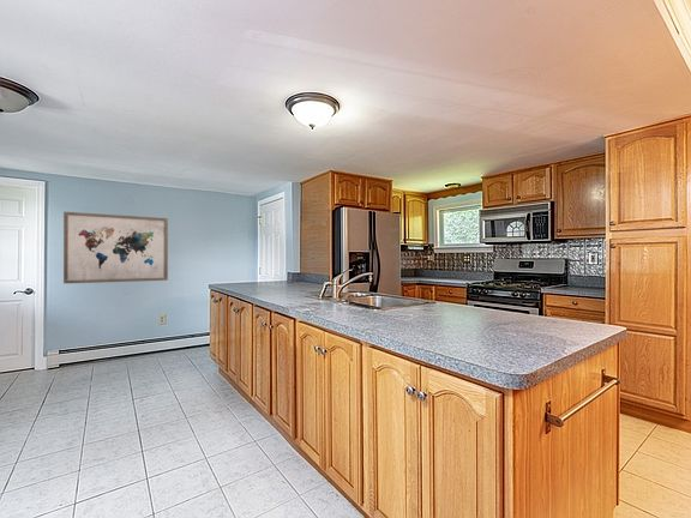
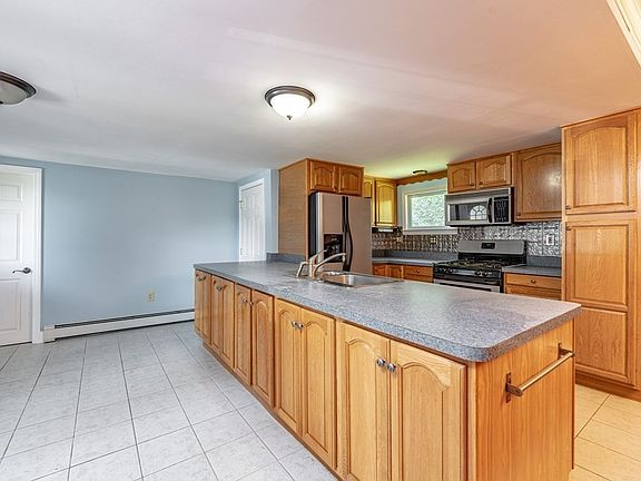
- wall art [62,211,169,284]
